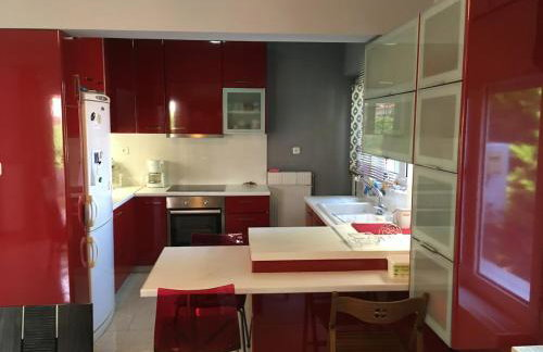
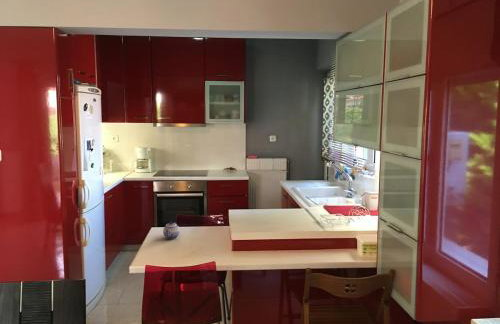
+ teapot [162,221,181,240]
